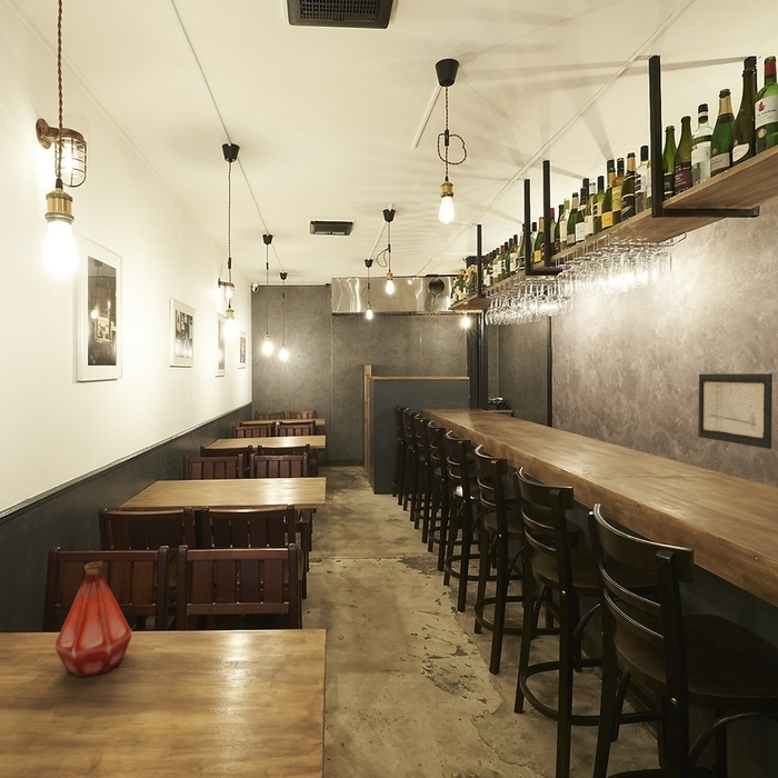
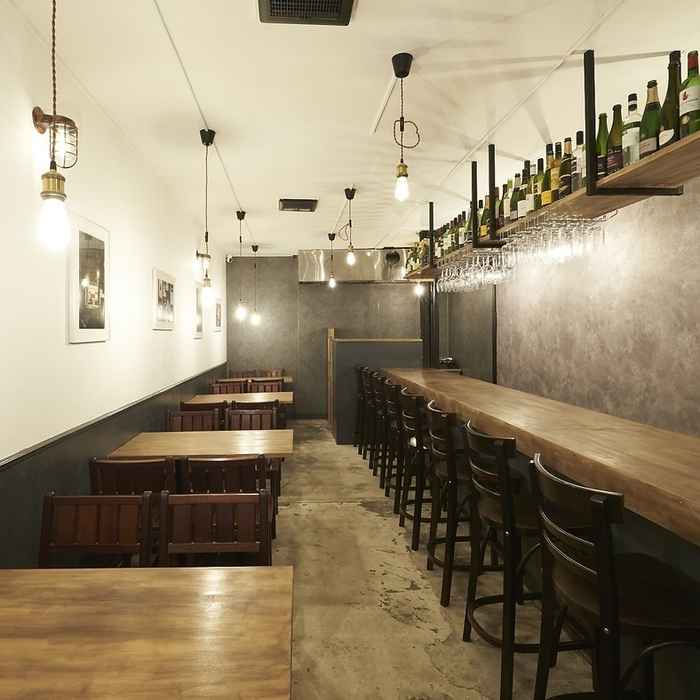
- bottle [53,560,133,678]
- wall art [697,372,774,450]
